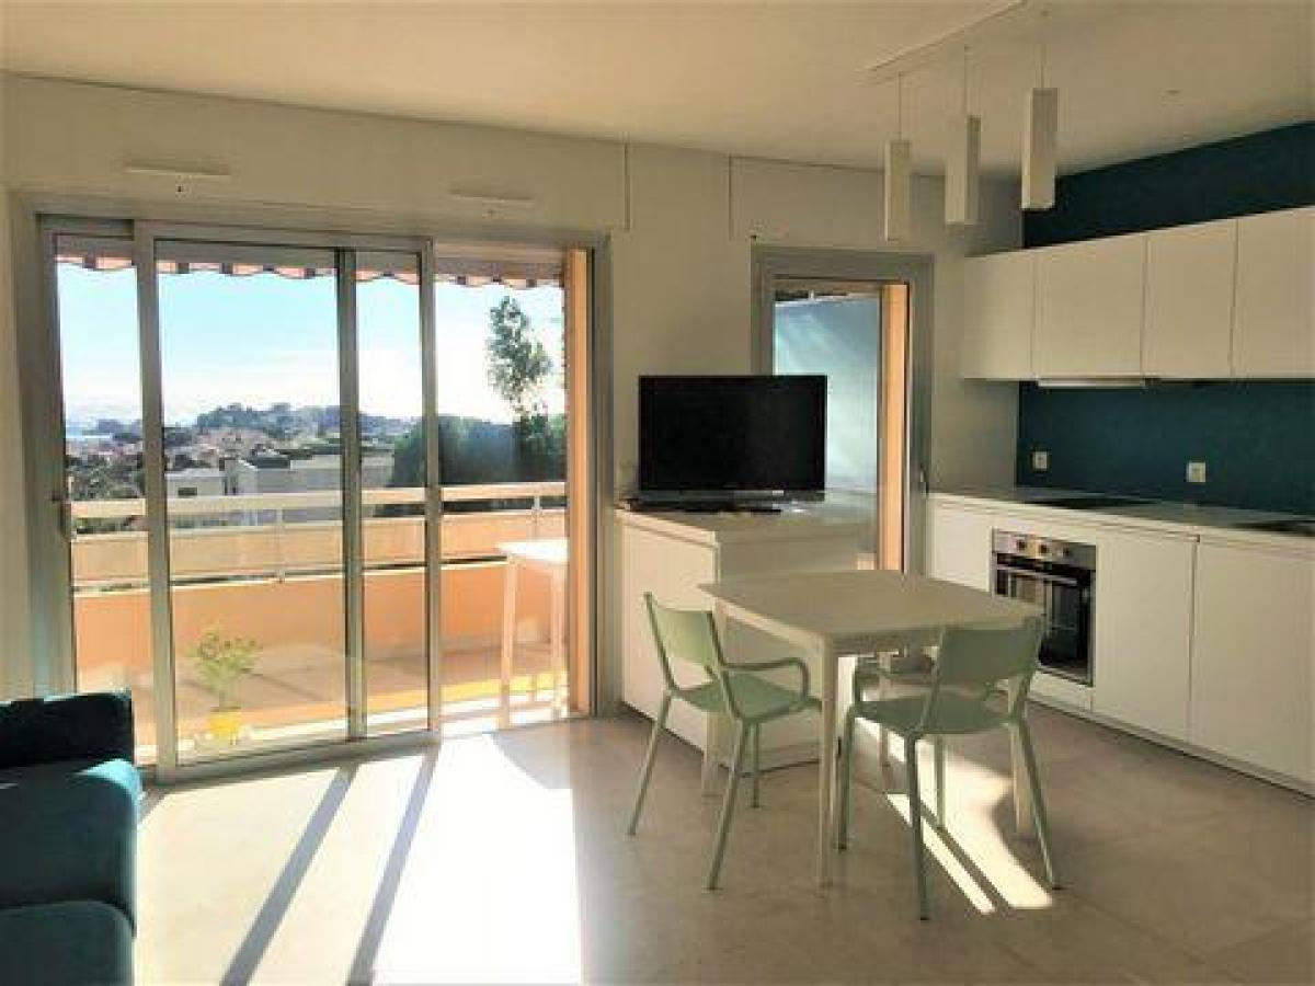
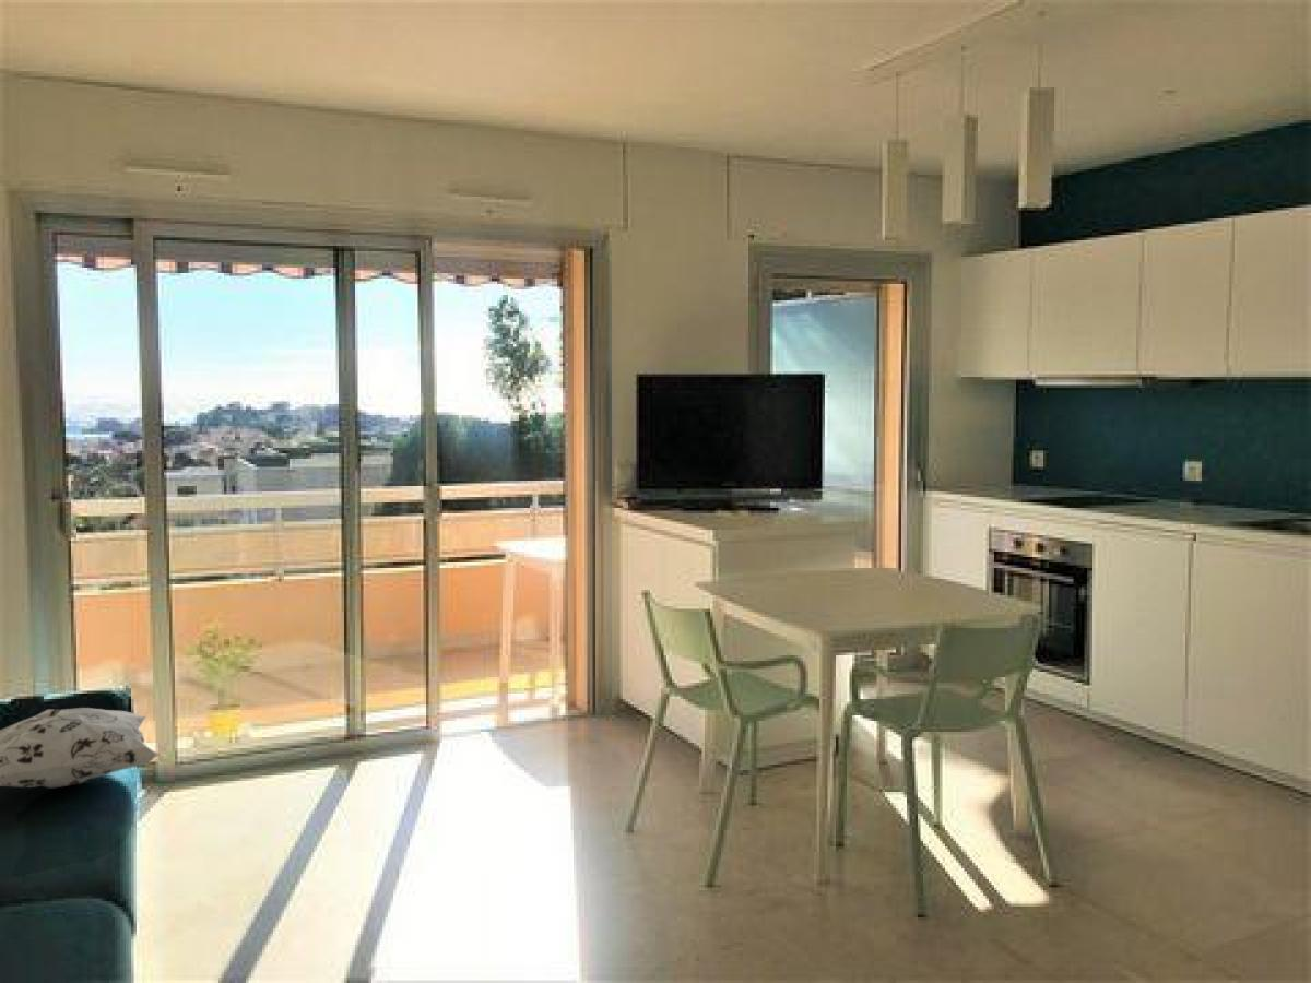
+ decorative pillow [0,707,161,790]
